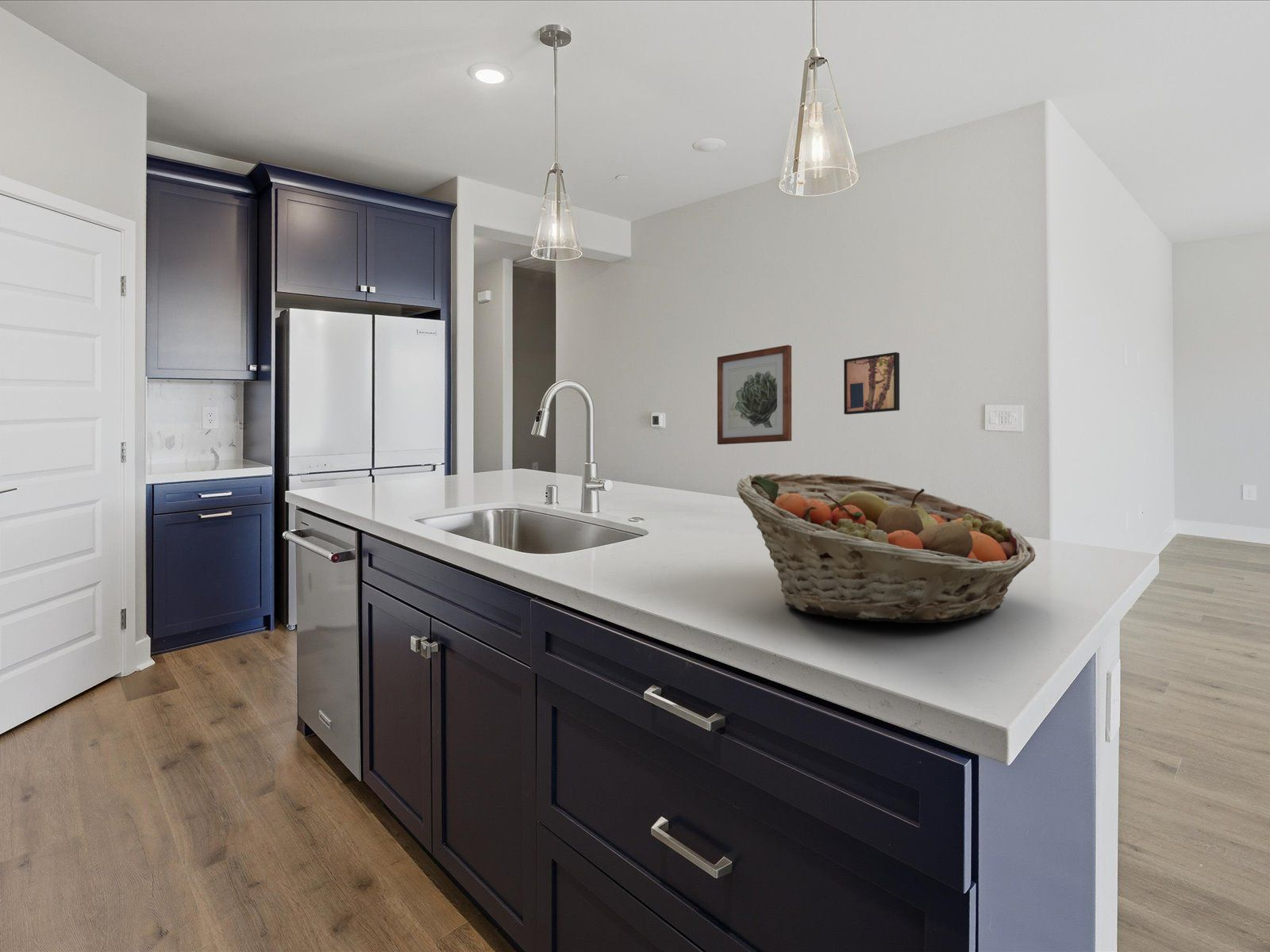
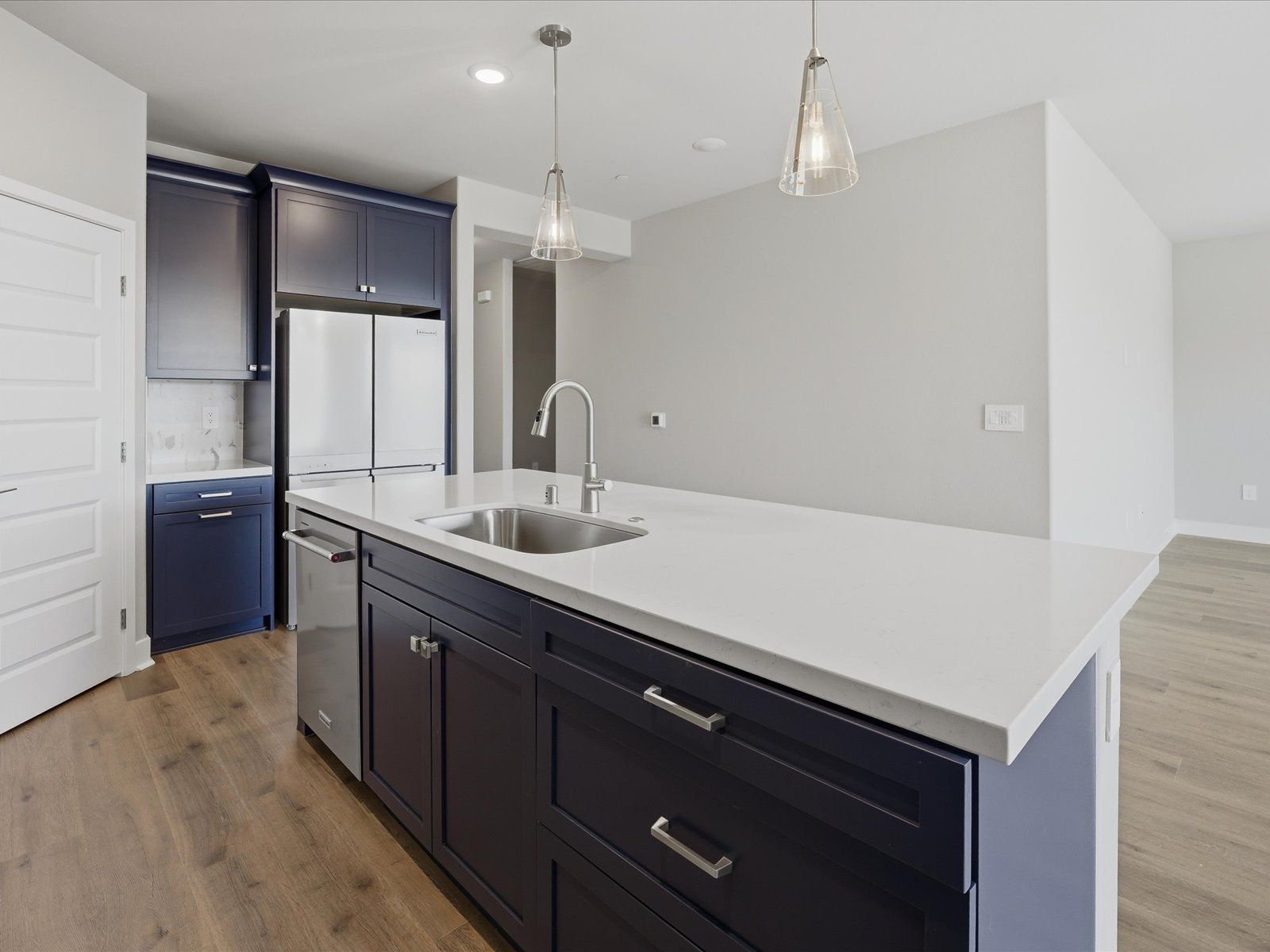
- wall art [717,344,792,445]
- wall art [843,351,900,415]
- fruit basket [736,473,1036,624]
